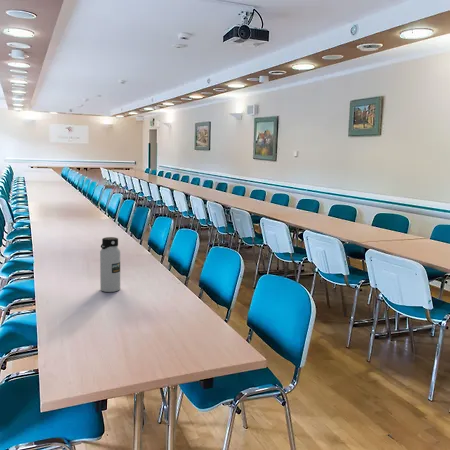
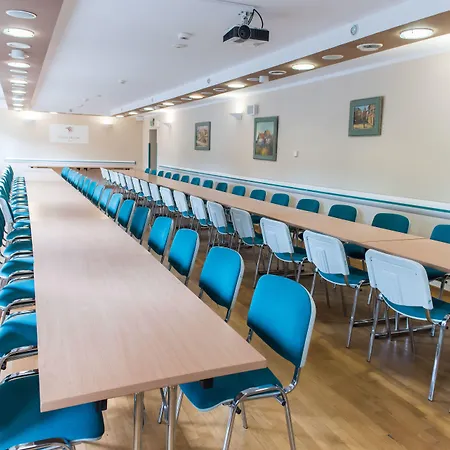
- water bottle [99,236,121,293]
